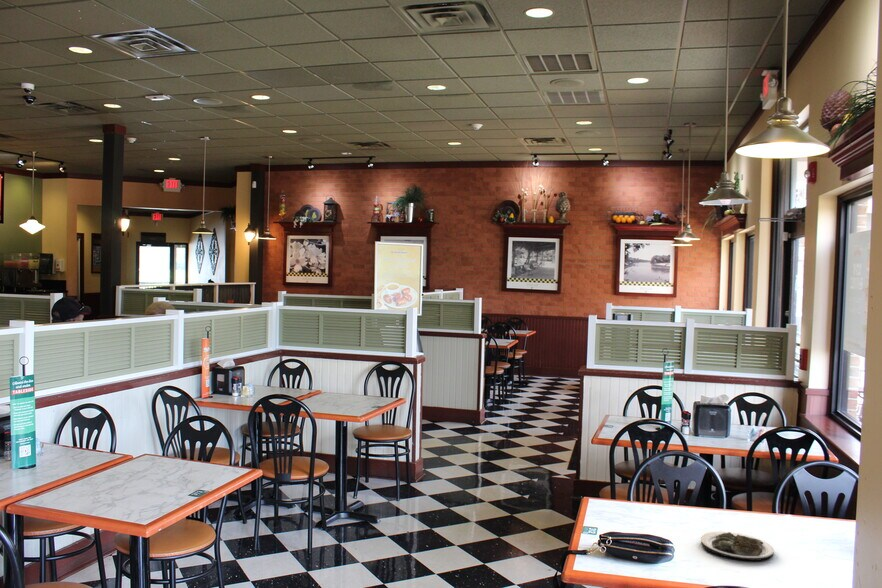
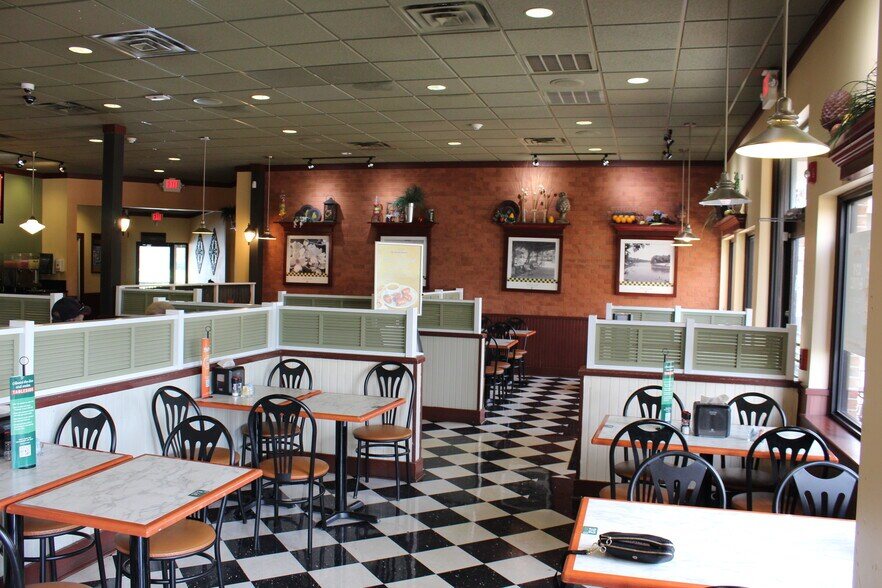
- plate [700,531,775,562]
